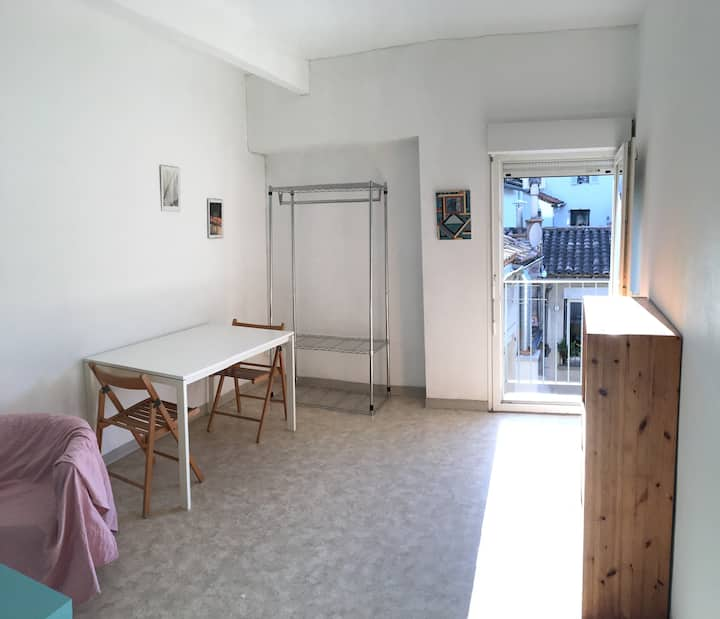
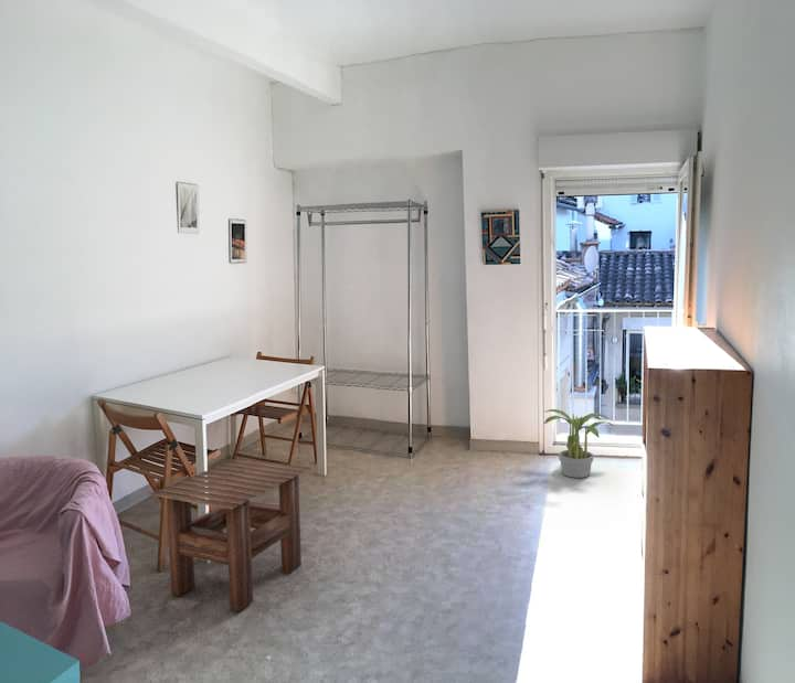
+ potted plant [543,408,615,479]
+ side table [148,457,312,612]
